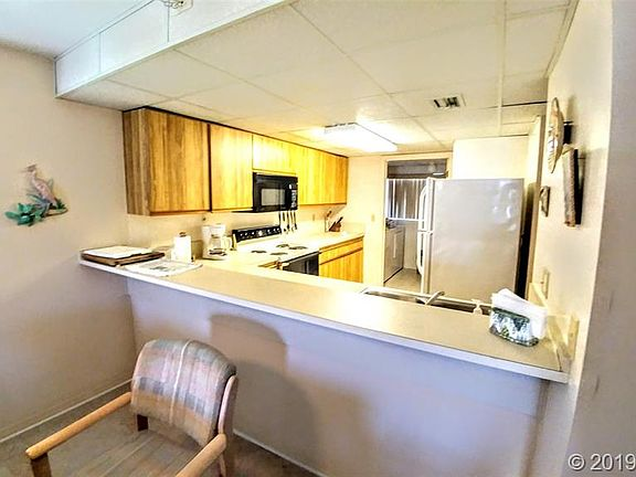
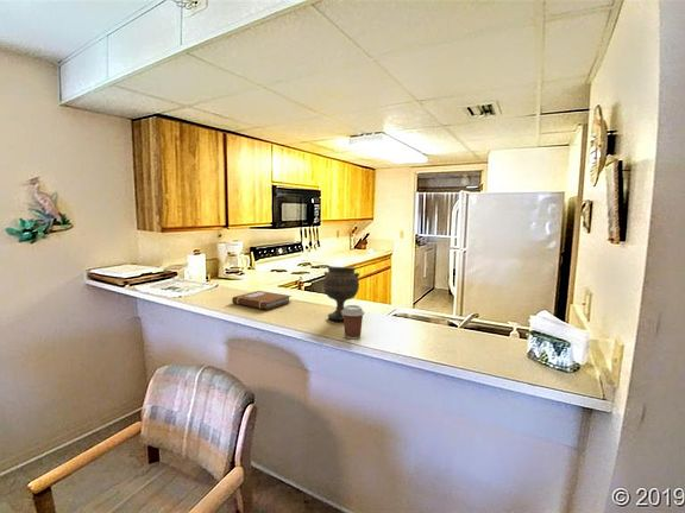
+ coffee cup [341,304,365,340]
+ goblet [322,266,360,321]
+ notebook [231,290,293,311]
